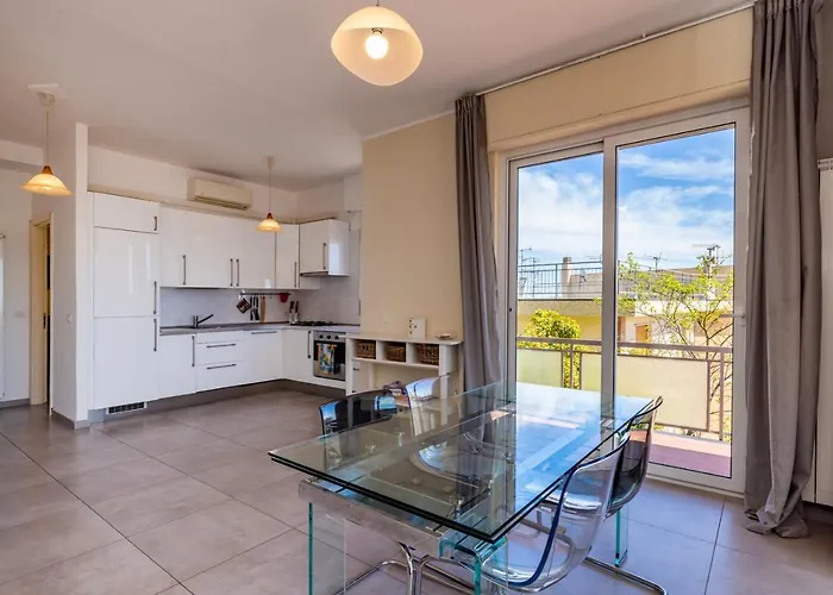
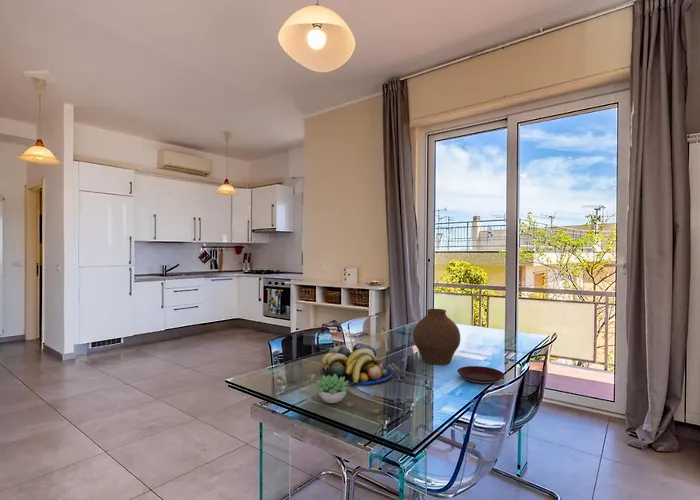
+ succulent plant [315,374,350,404]
+ plate [456,365,505,385]
+ vase [412,308,461,365]
+ fruit bowl [321,343,394,387]
